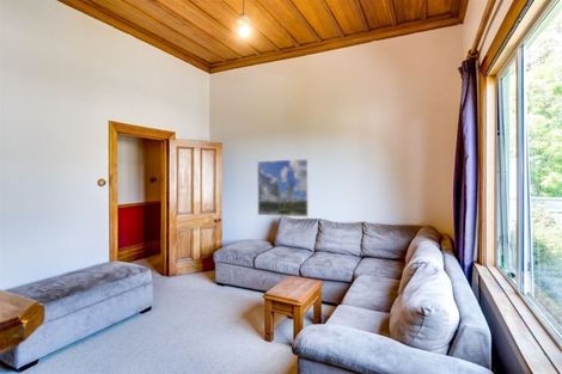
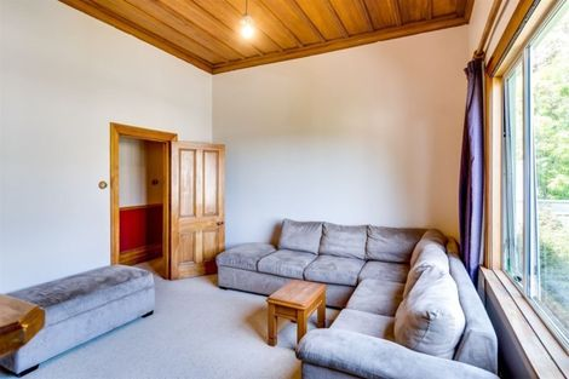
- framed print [256,158,310,217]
